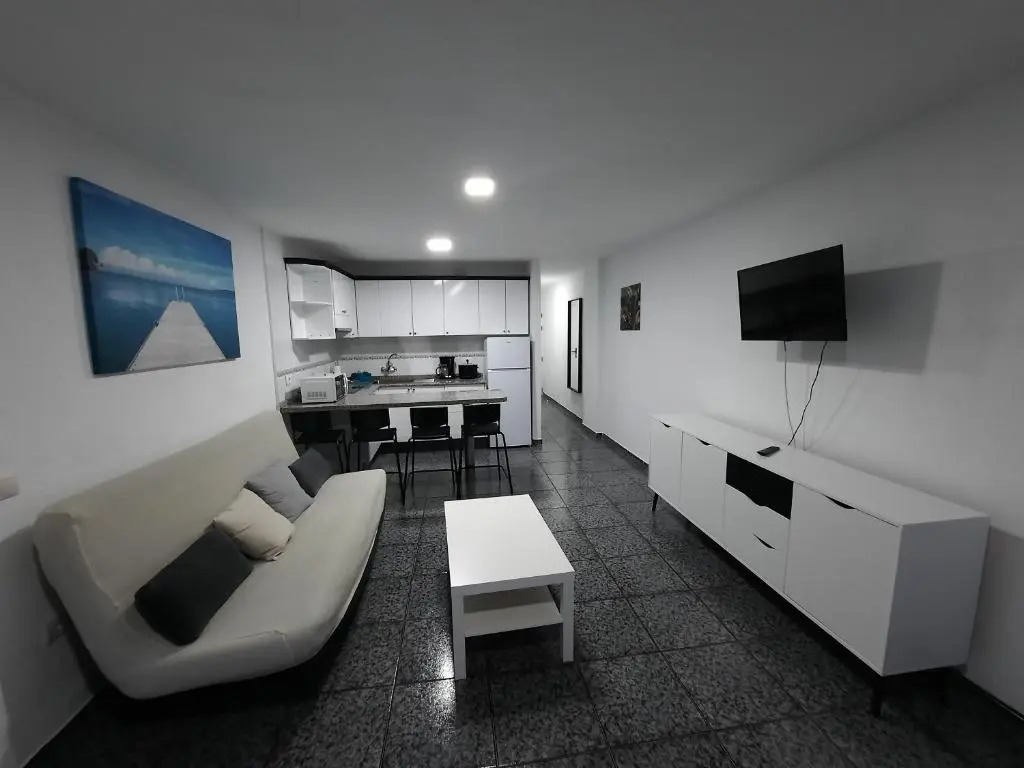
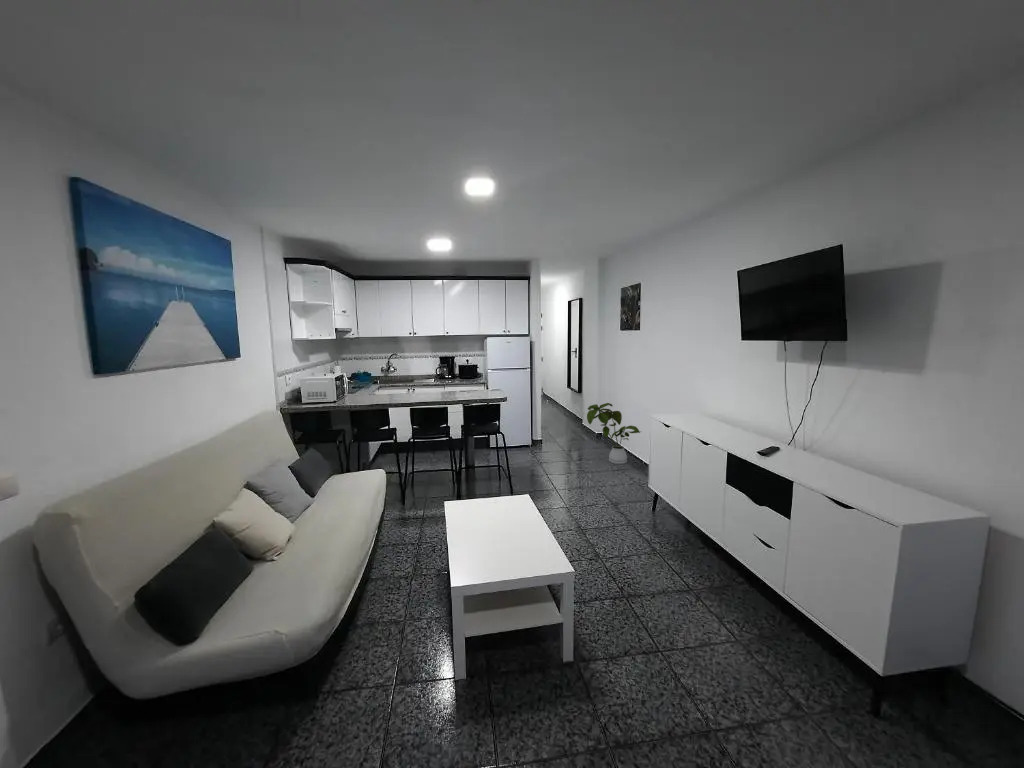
+ house plant [586,402,641,465]
